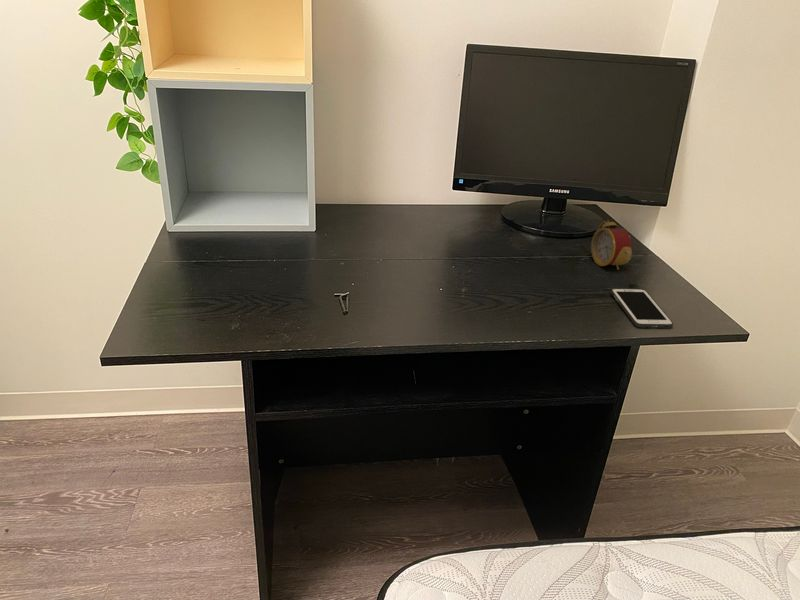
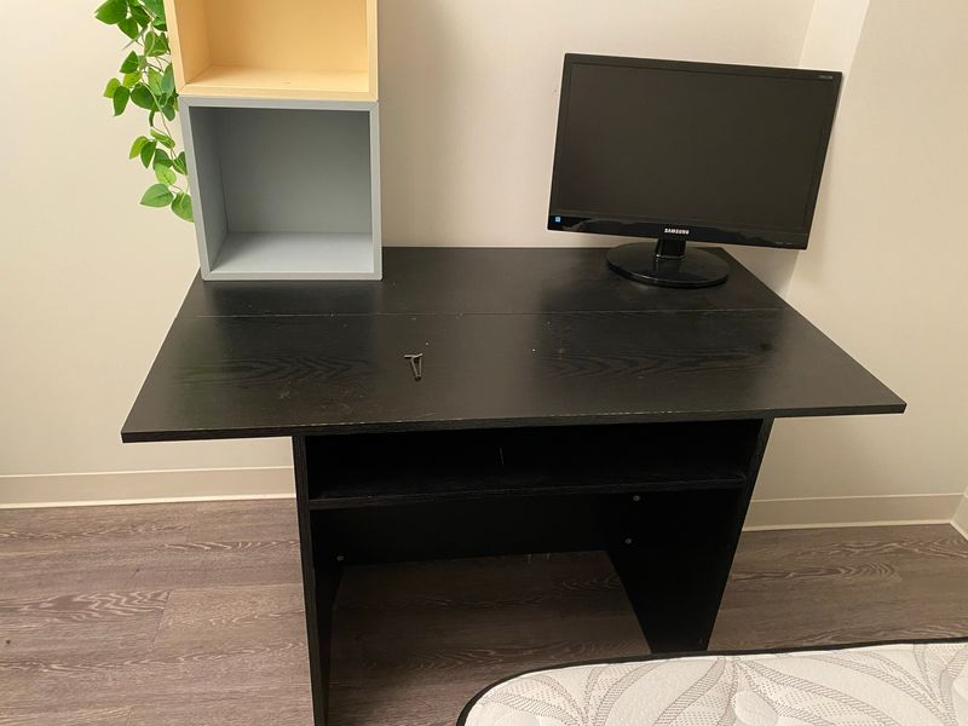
- cell phone [610,287,674,329]
- alarm clock [590,219,633,270]
